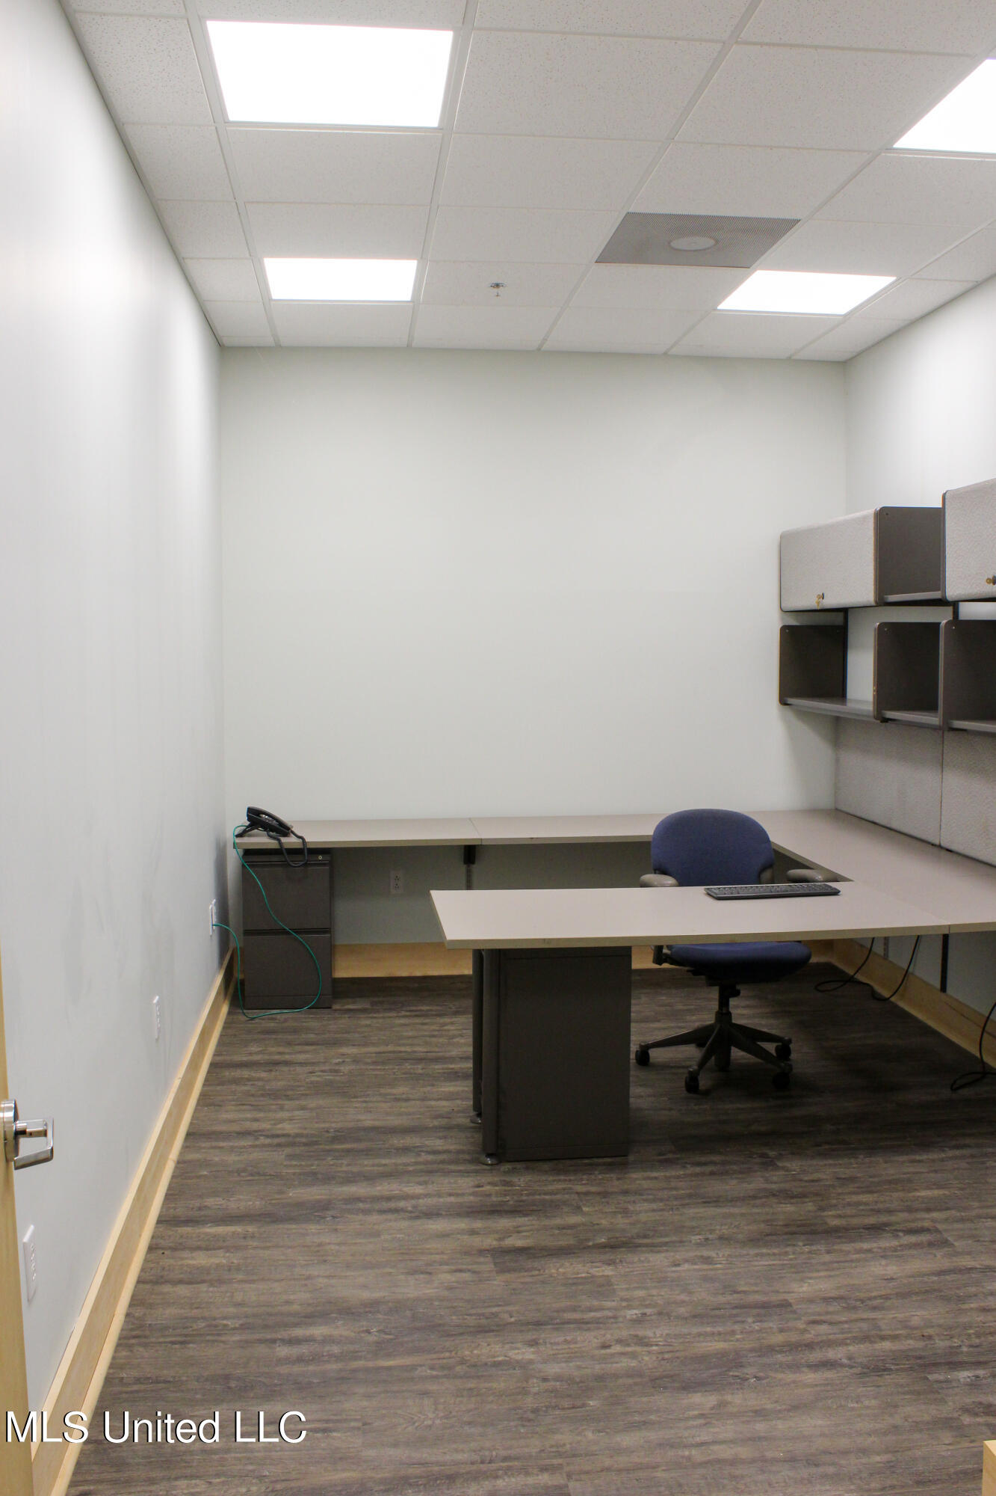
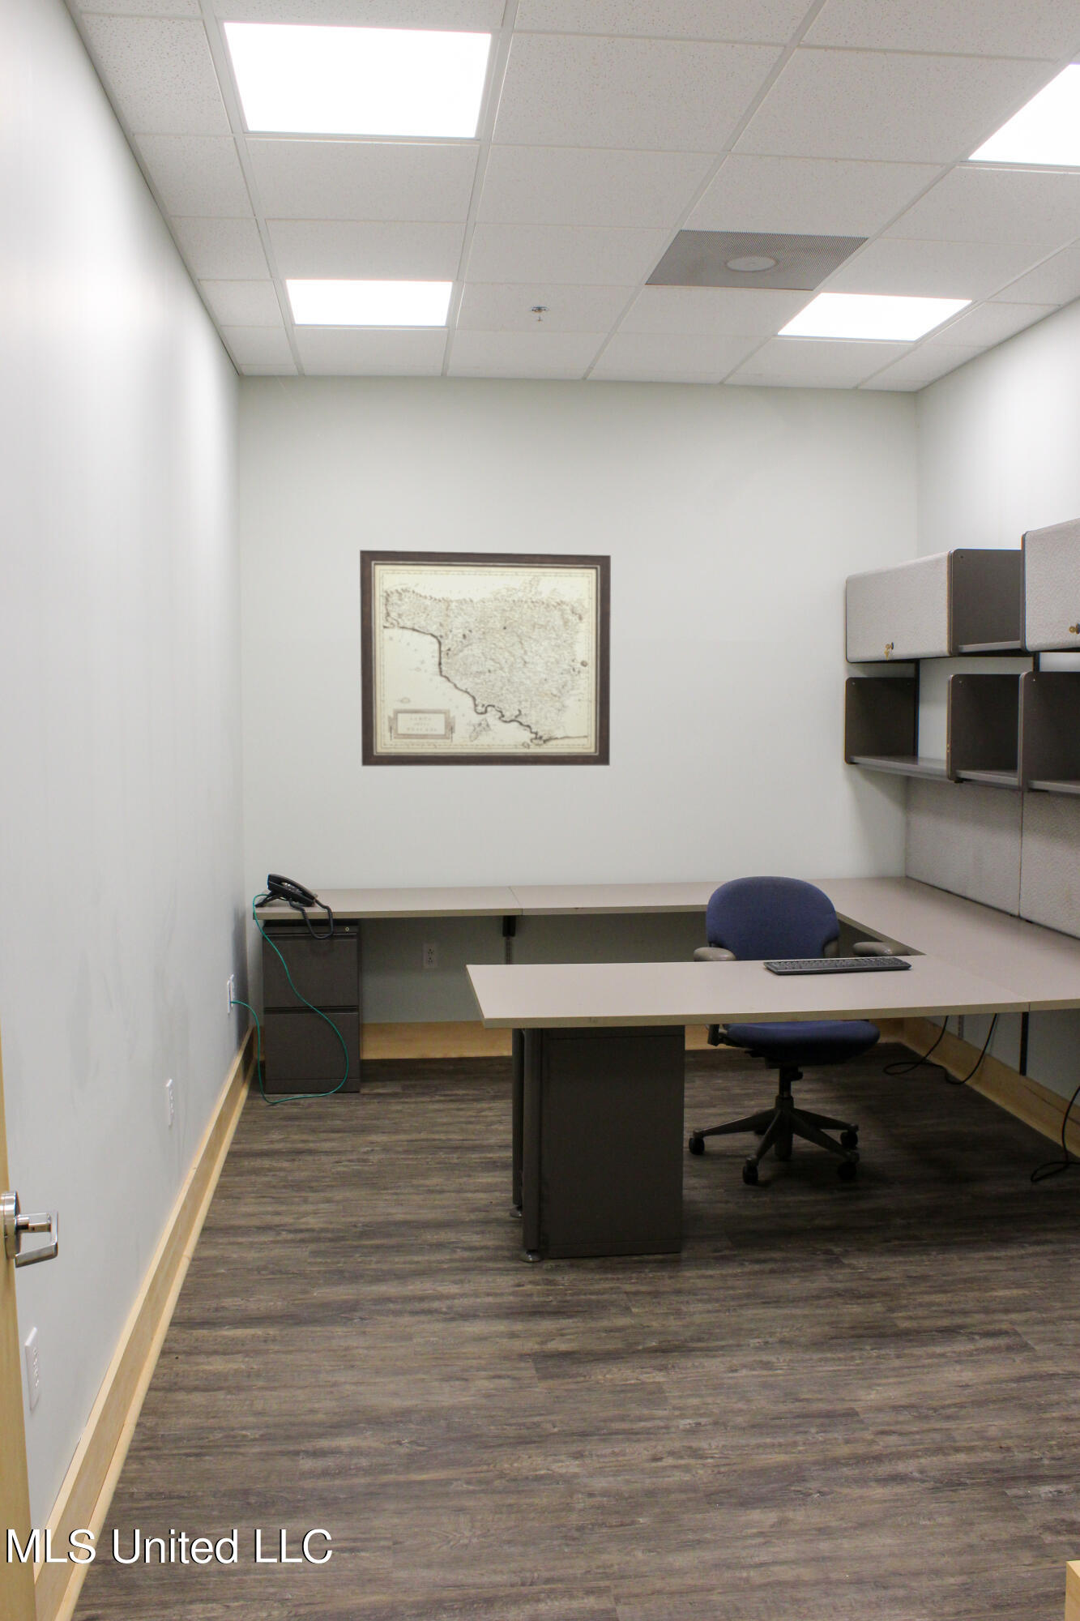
+ wall art [359,550,611,767]
